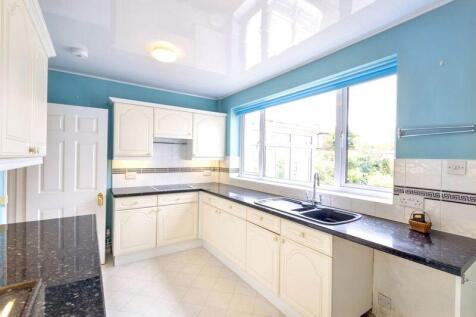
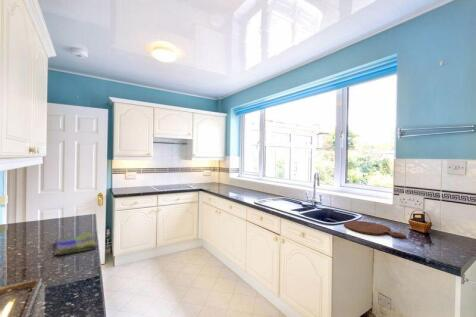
+ cutting board [343,220,407,239]
+ dish towel [53,232,98,256]
